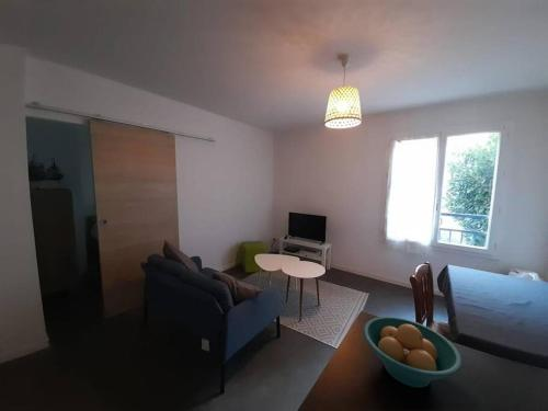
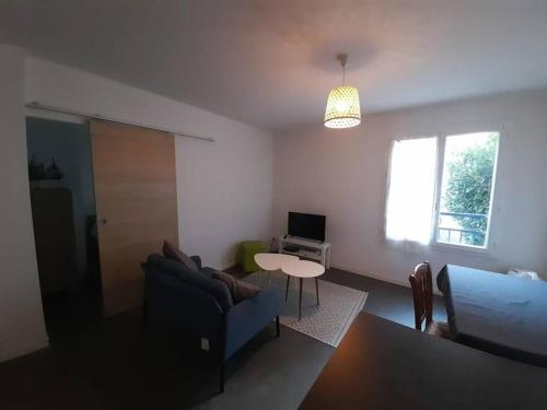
- fruit bowl [363,316,464,389]
